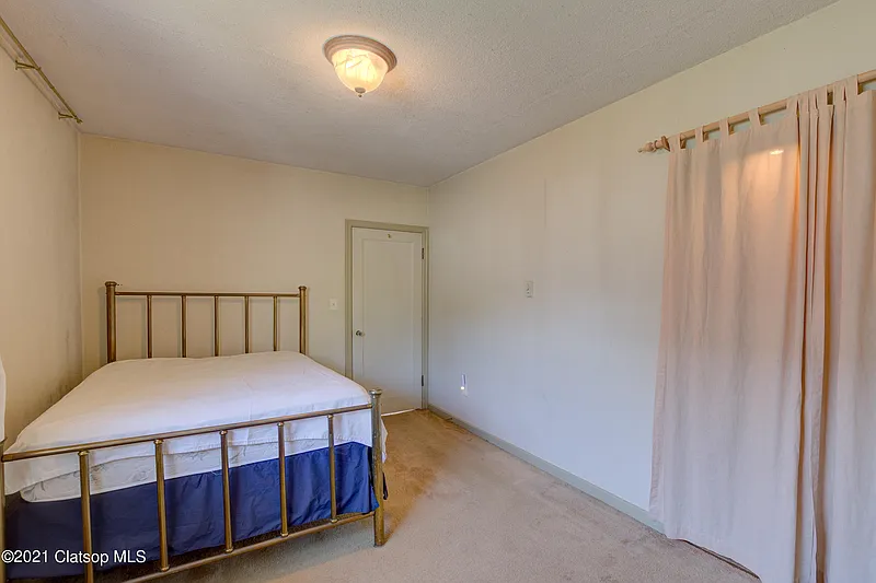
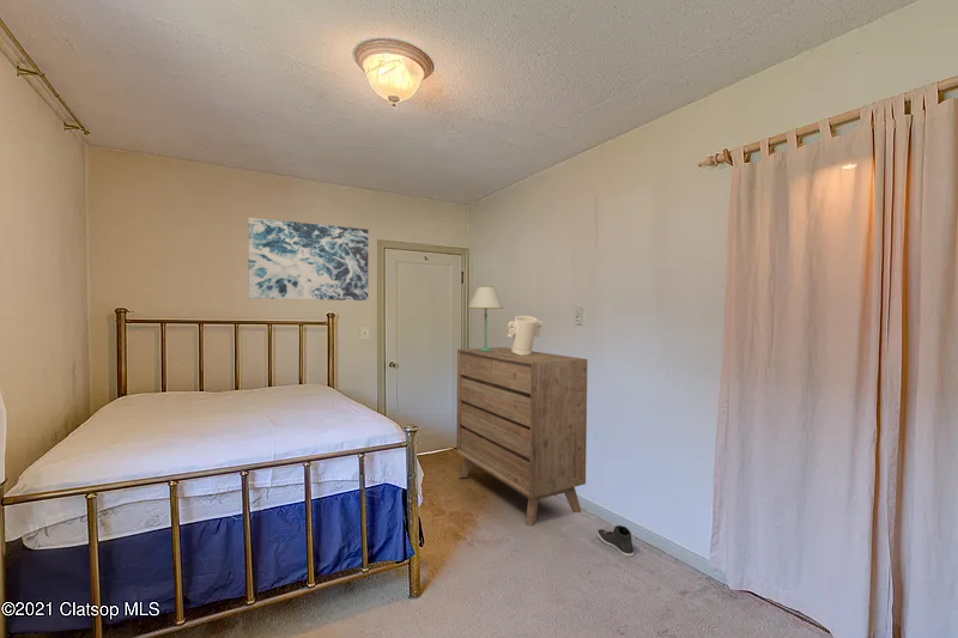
+ dresser [455,346,589,528]
+ sneaker [596,524,635,558]
+ wall art [247,217,369,302]
+ decorative vase [507,315,544,356]
+ table lamp [467,285,504,351]
